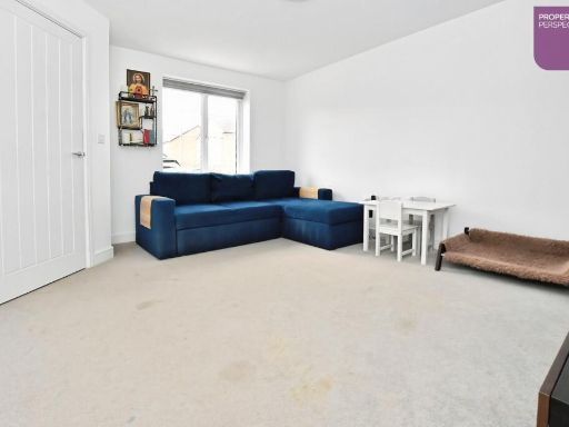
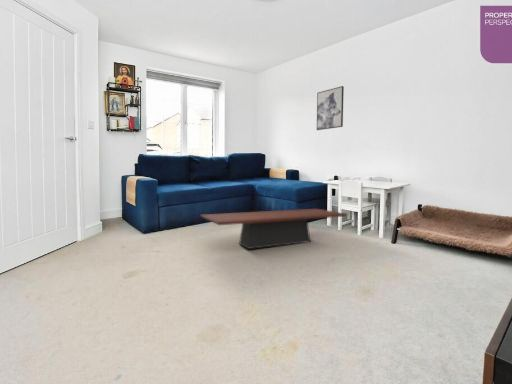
+ wall art [316,85,345,131]
+ coffee table [199,208,349,250]
